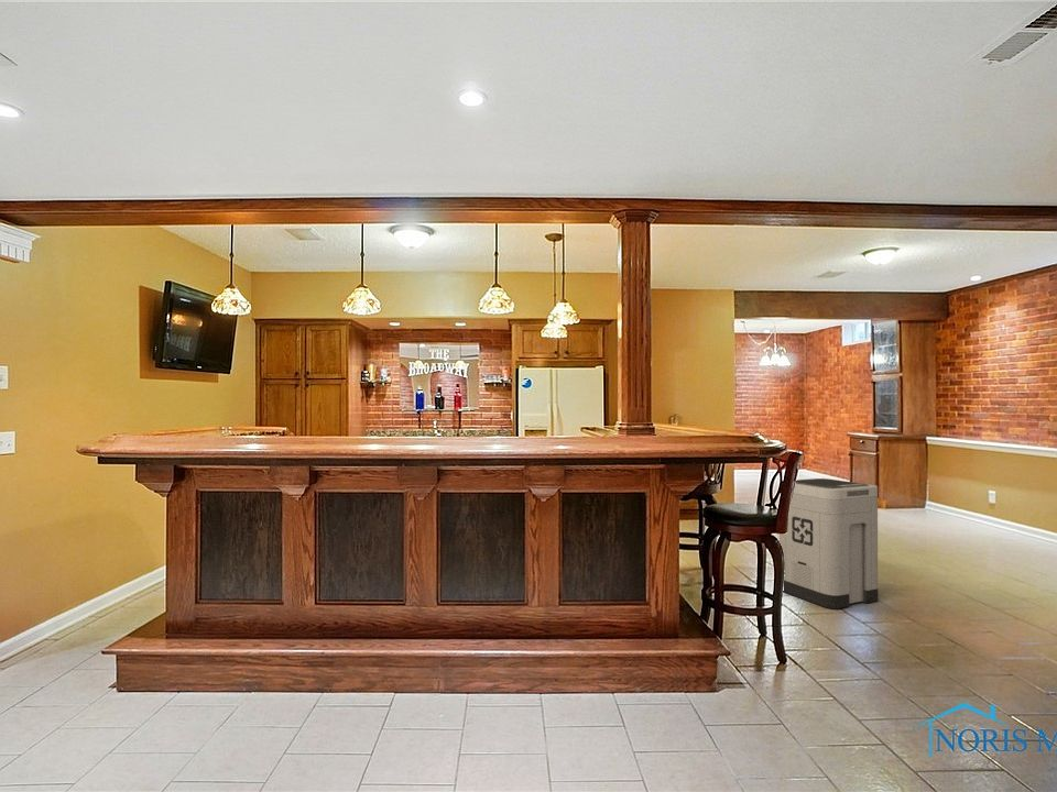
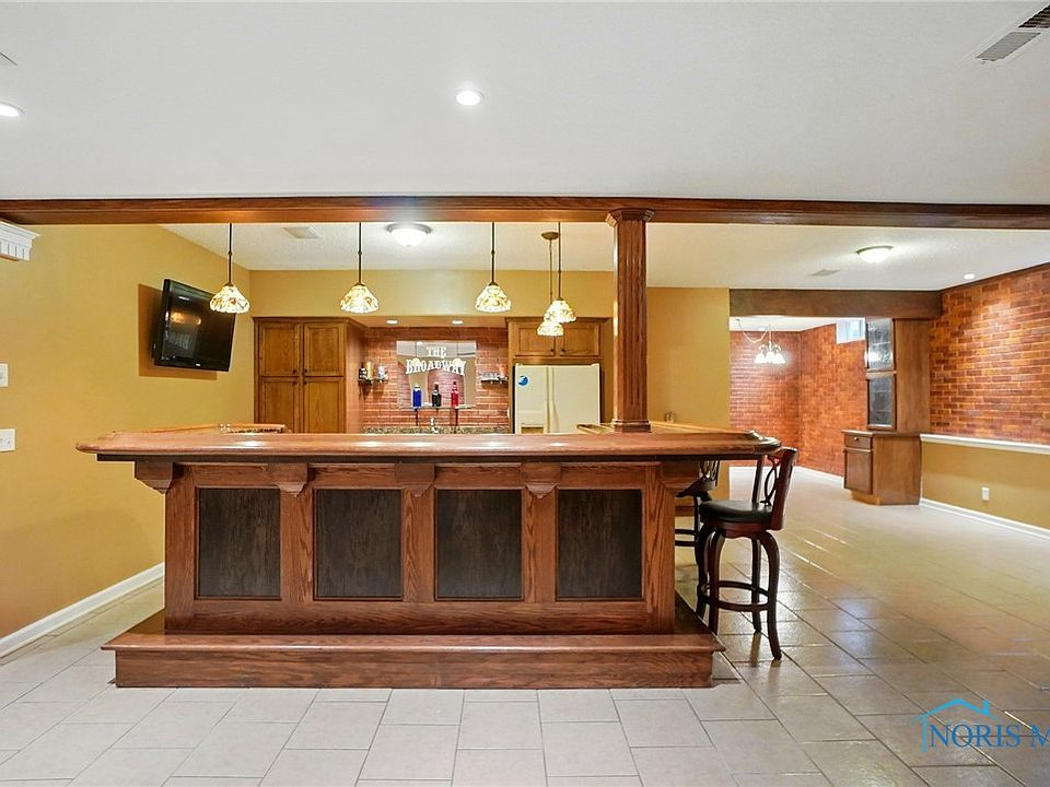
- trash can [778,477,879,610]
